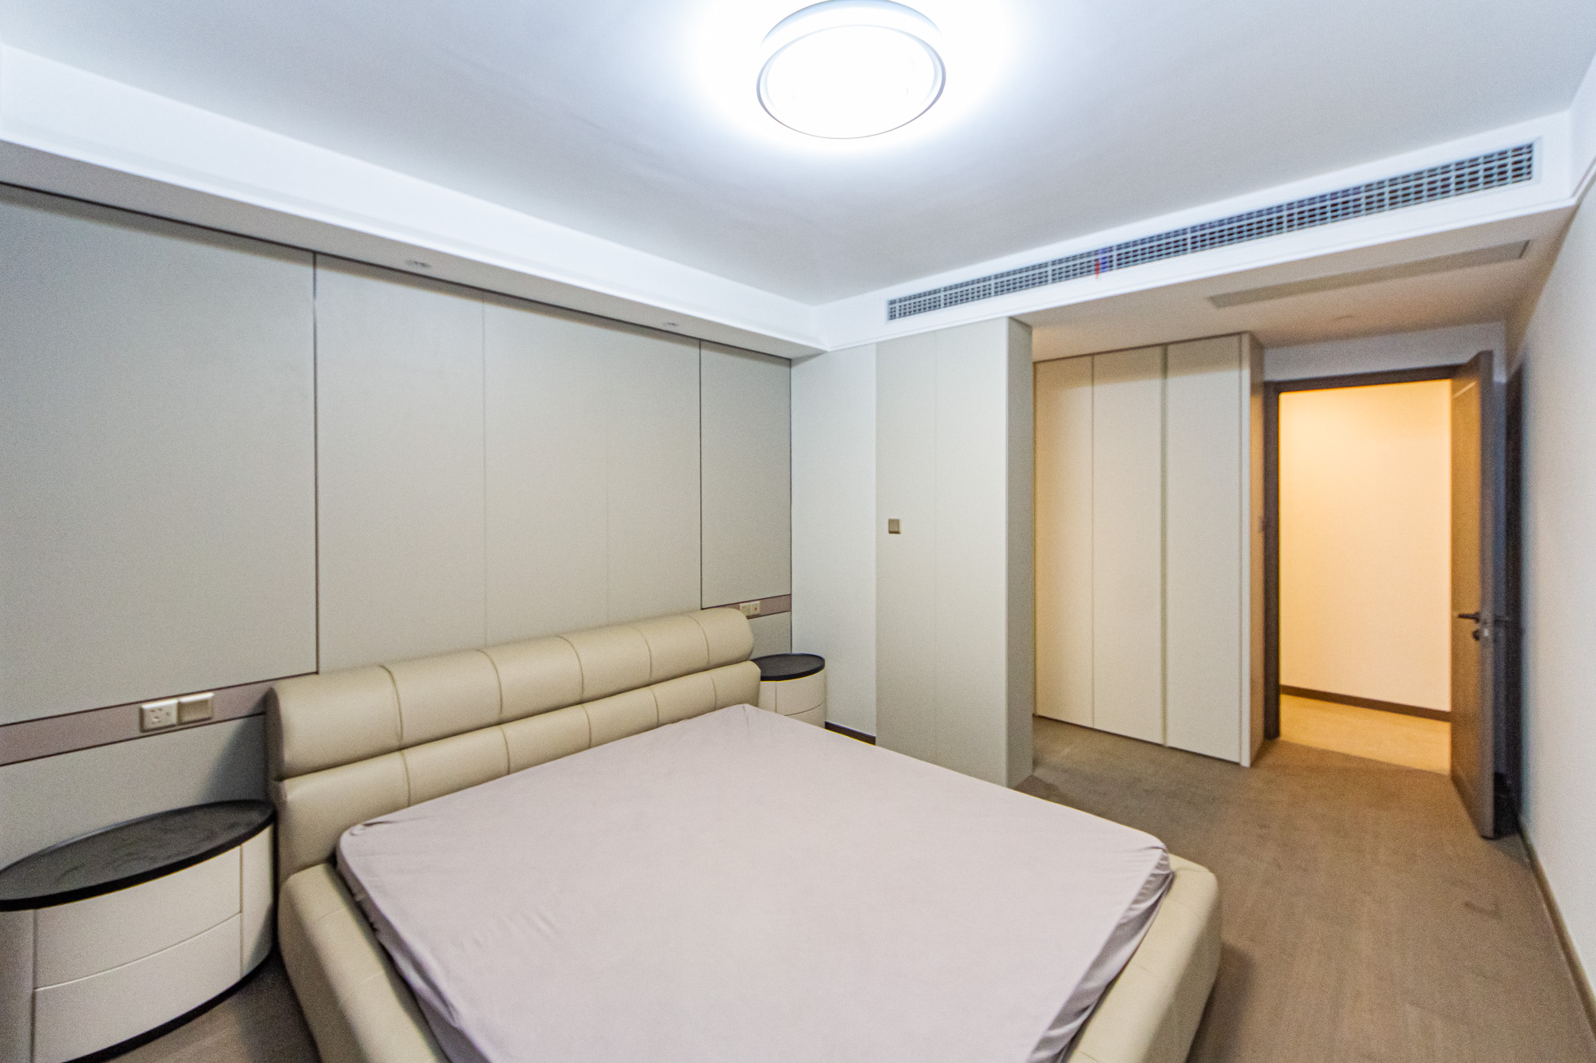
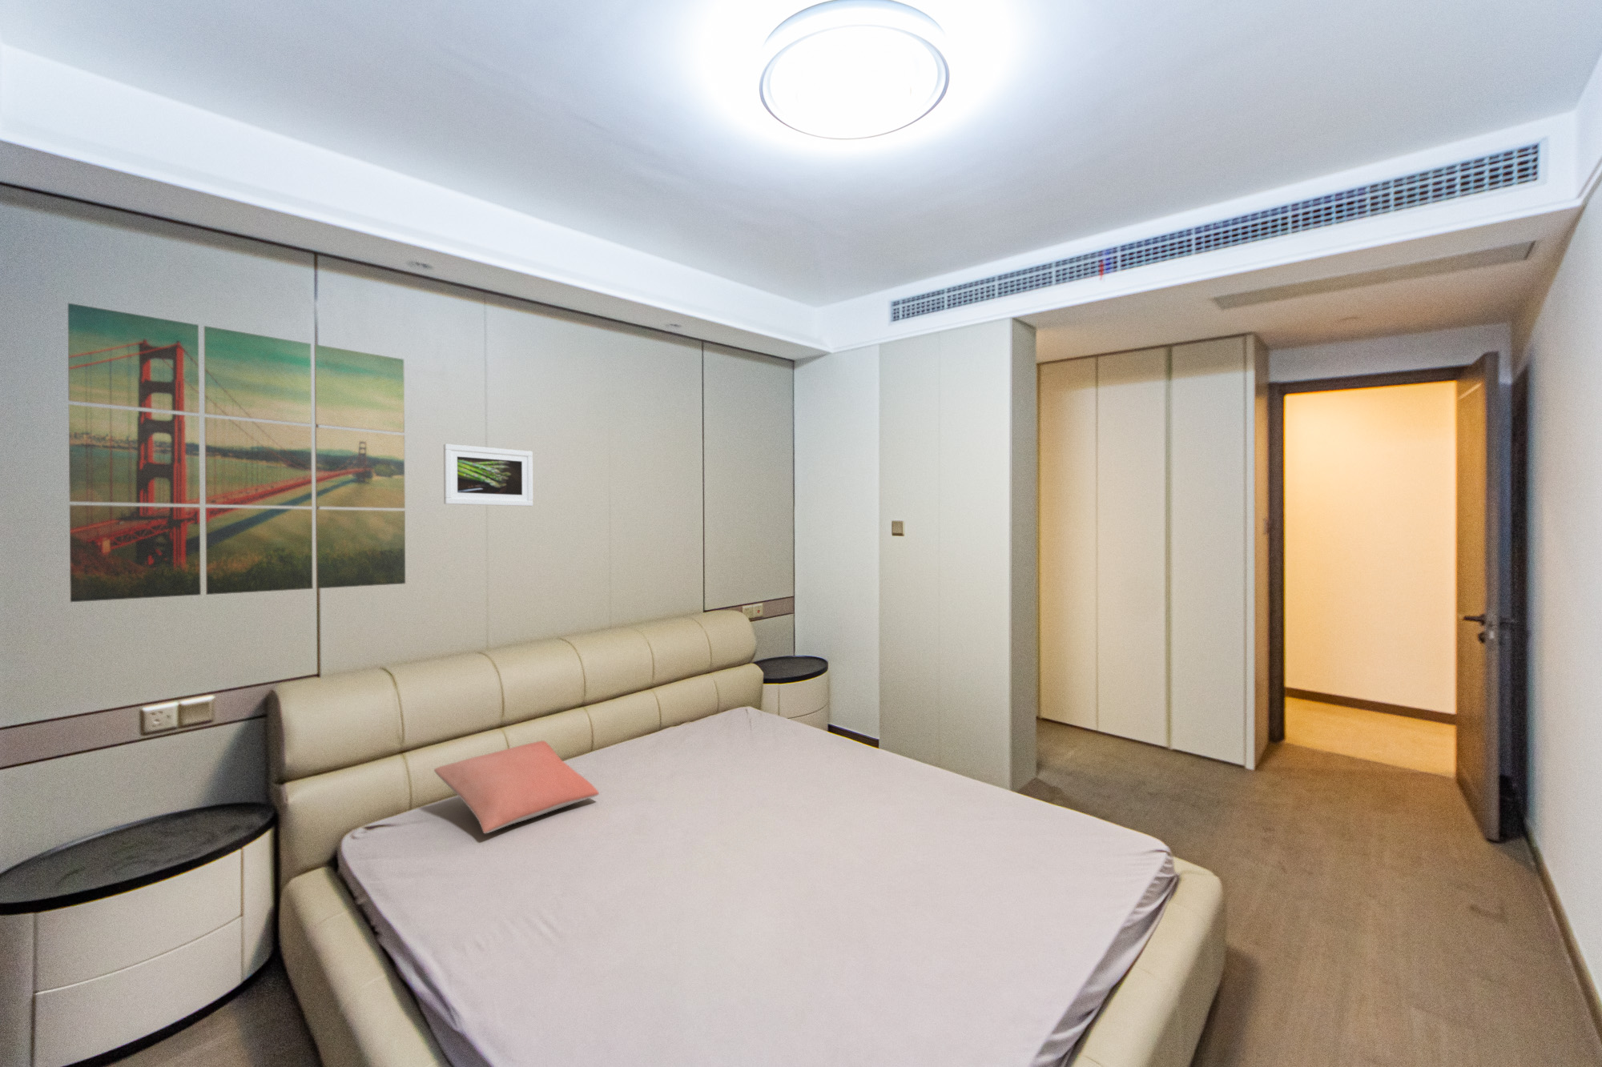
+ pillow [434,740,600,834]
+ wall art [67,302,406,603]
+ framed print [443,443,534,506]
